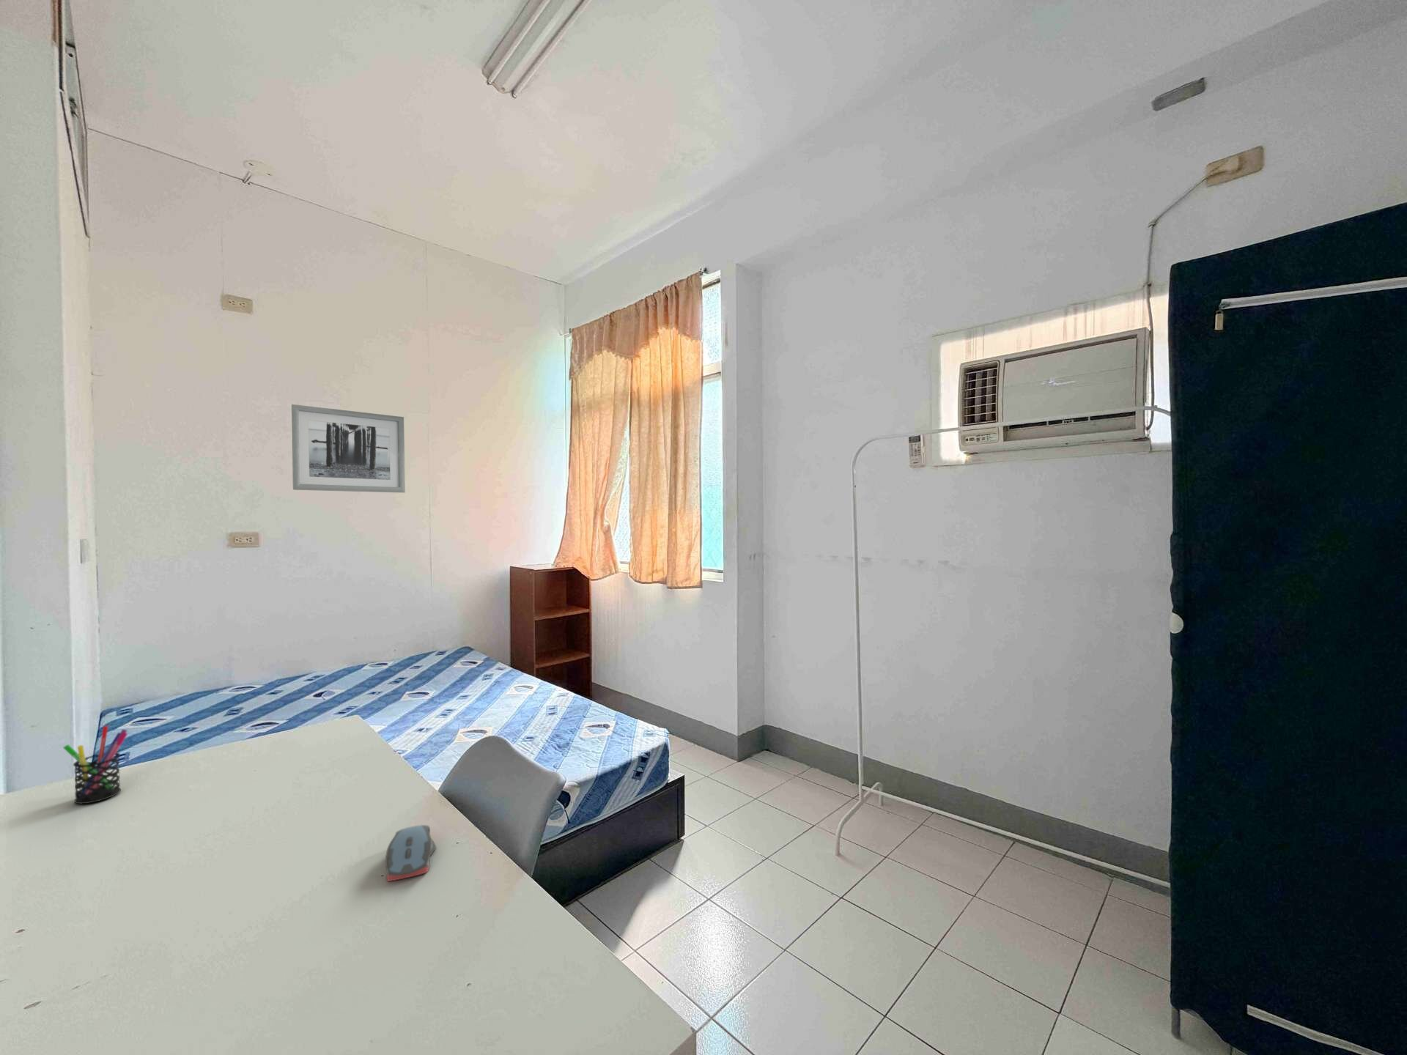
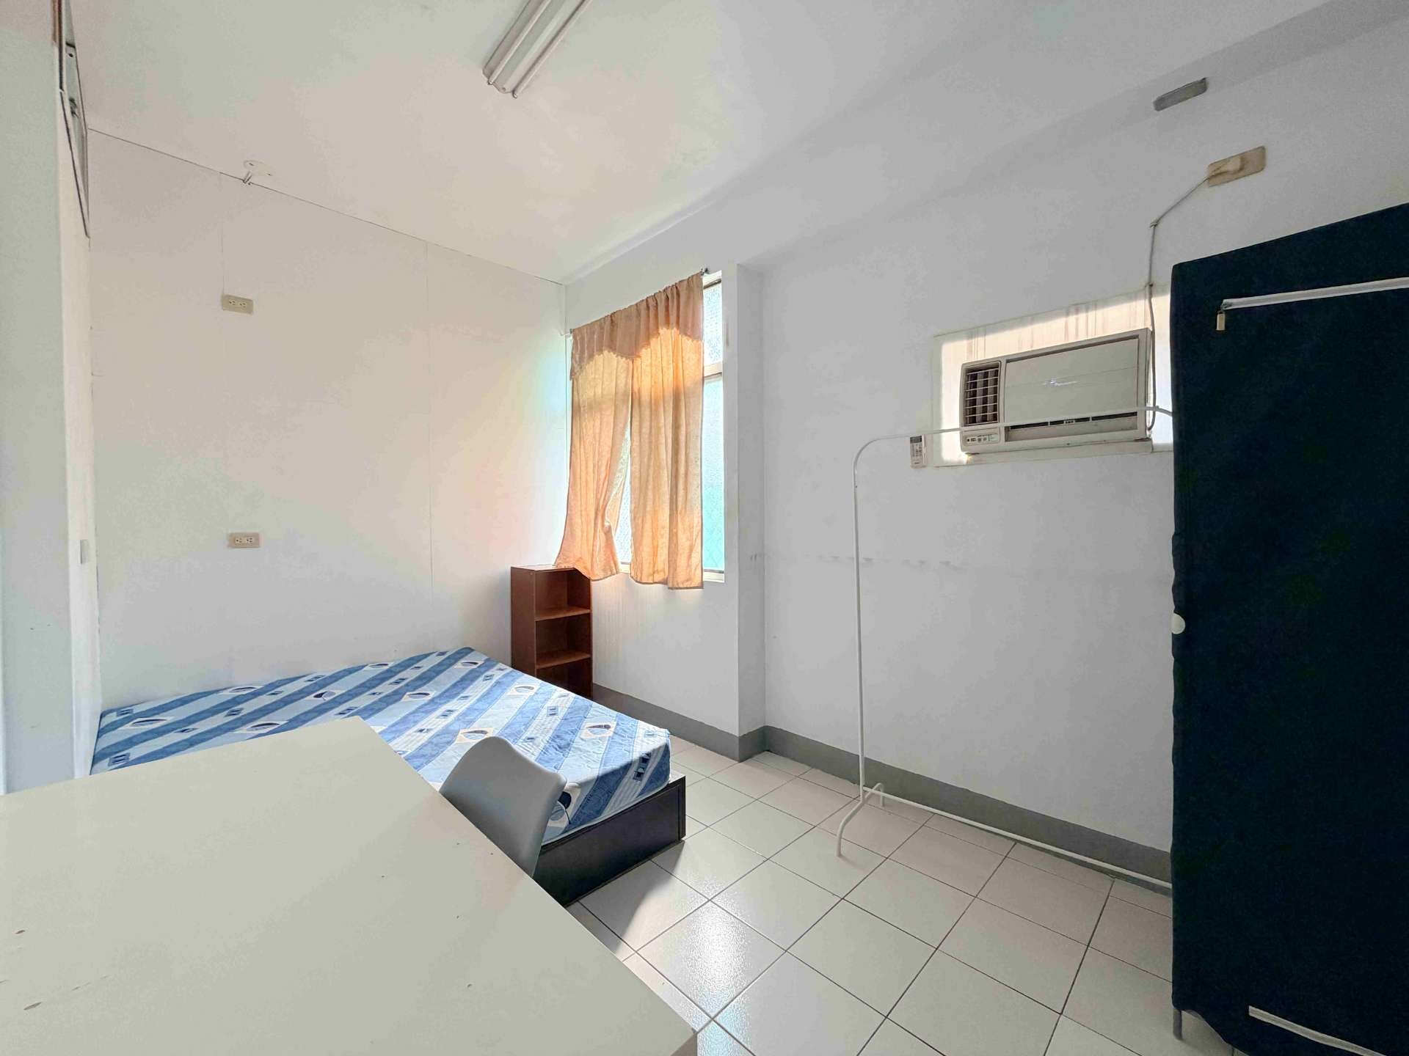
- wall art [289,403,405,494]
- pen holder [62,725,129,805]
- computer mouse [384,824,437,882]
